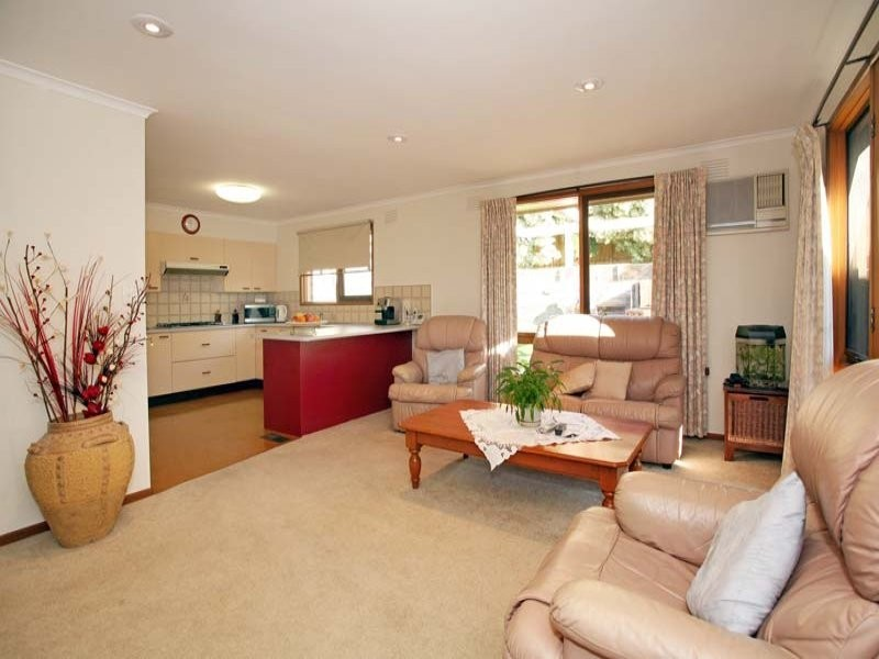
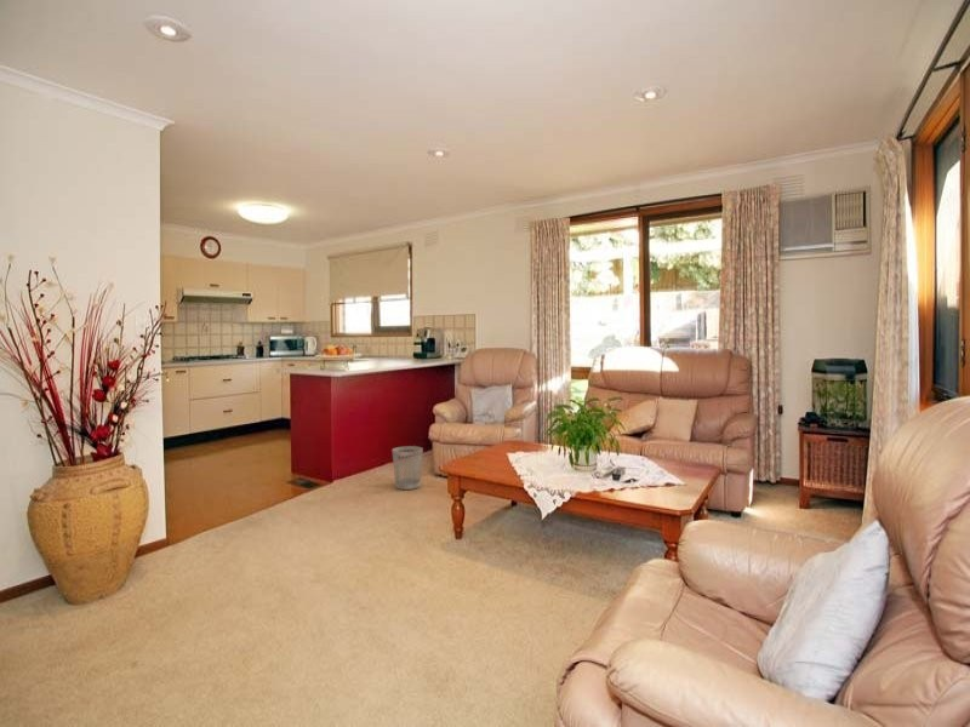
+ wastebasket [390,445,424,491]
